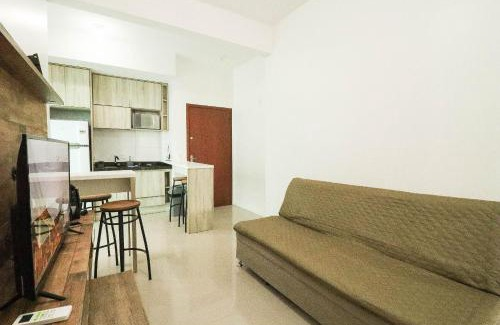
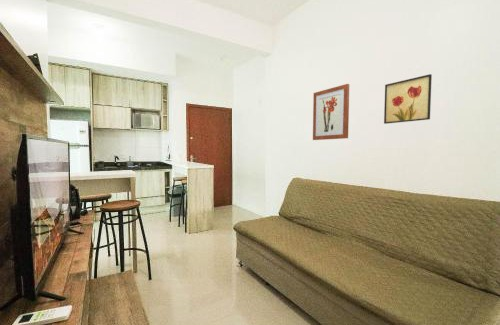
+ wall art [383,73,433,125]
+ wall art [312,83,350,141]
